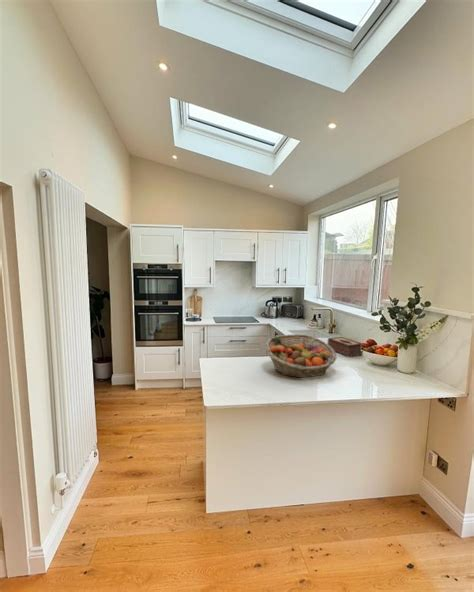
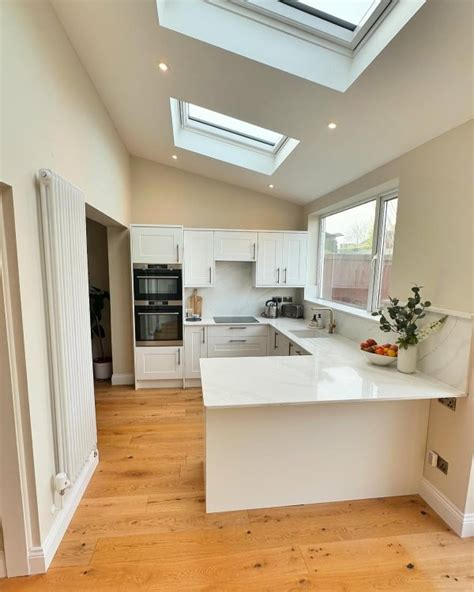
- tissue box [326,336,364,358]
- fruit basket [265,333,338,379]
